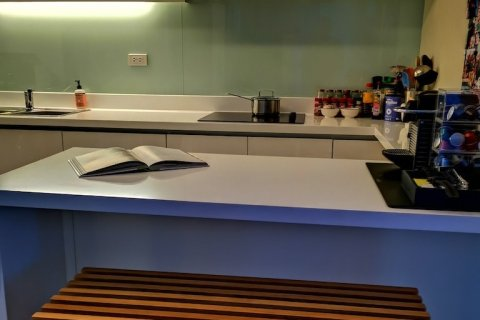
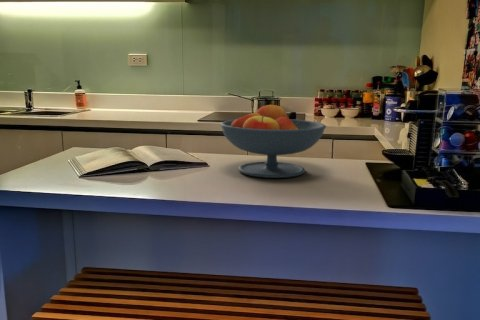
+ fruit bowl [219,103,327,179]
